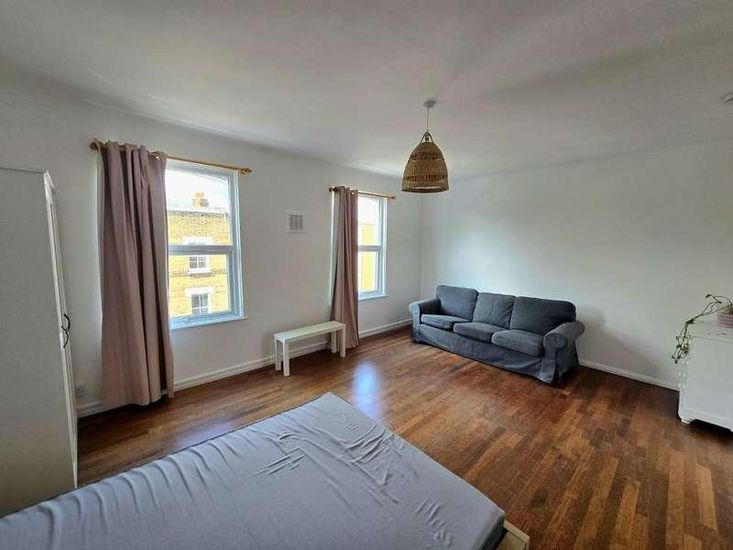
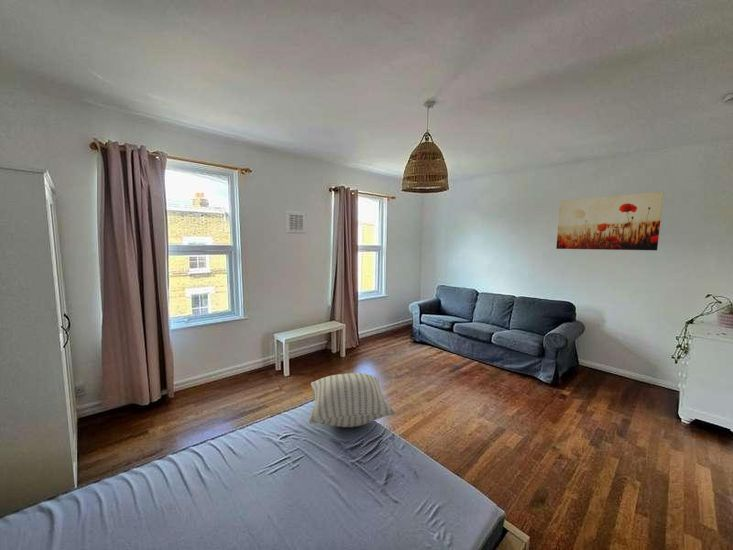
+ wall art [555,191,665,251]
+ pillow [308,372,396,428]
